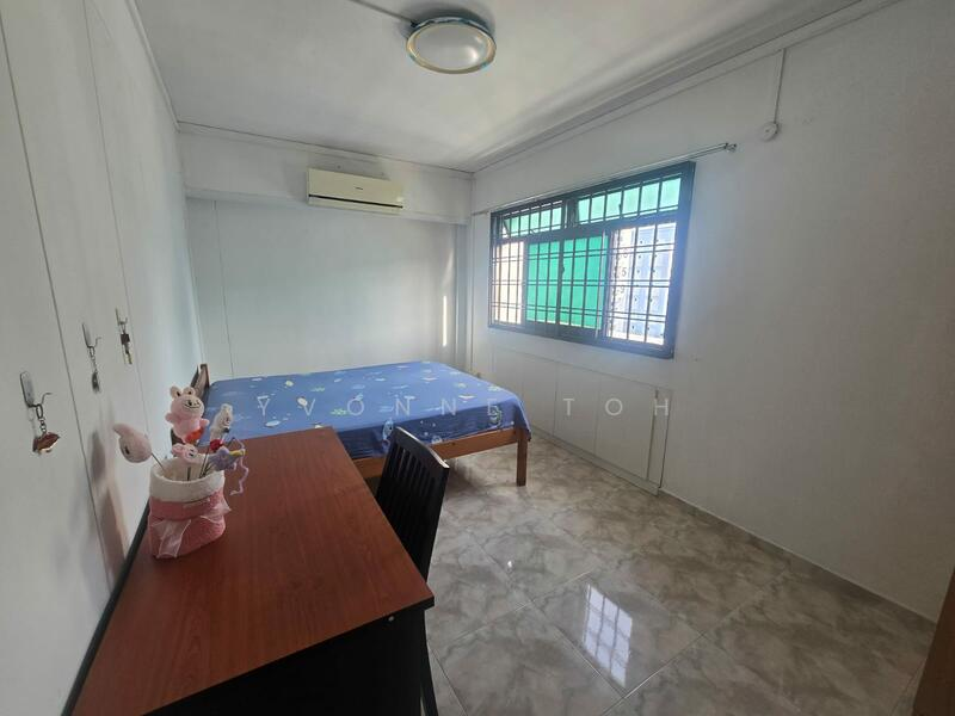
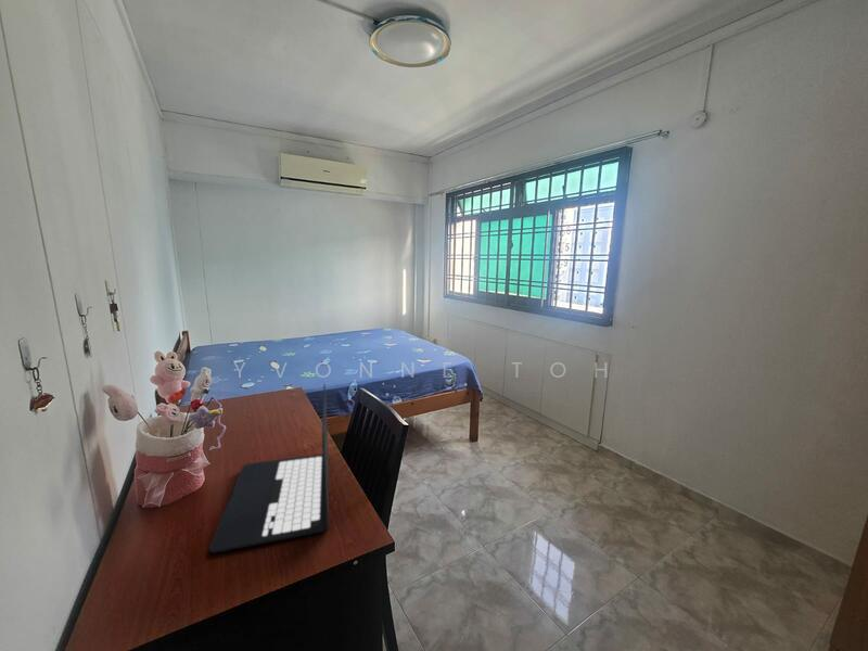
+ laptop [208,383,329,554]
